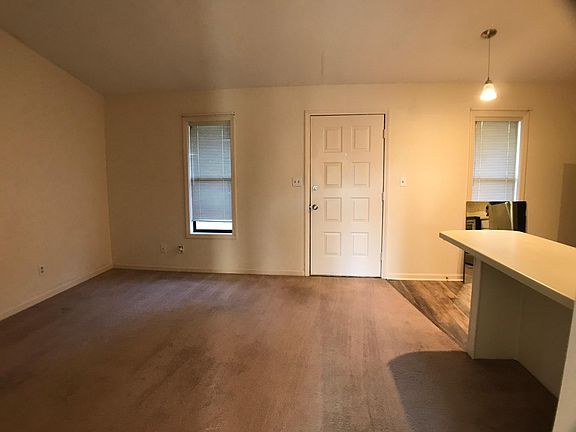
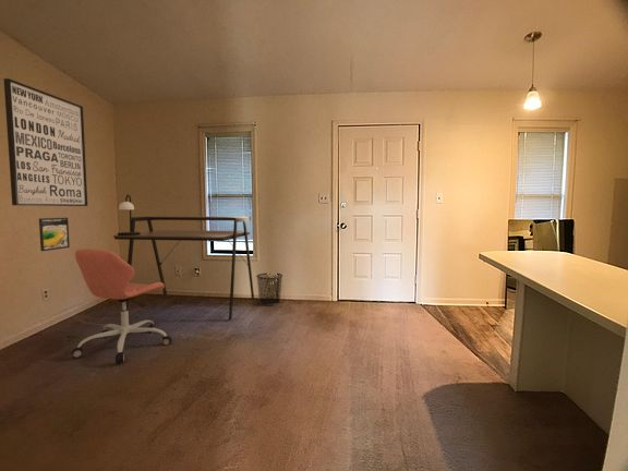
+ waste bin [255,271,283,306]
+ office chair [71,247,173,364]
+ desk [112,215,255,321]
+ table lamp [117,193,141,235]
+ wall art [3,77,88,207]
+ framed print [38,217,71,252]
